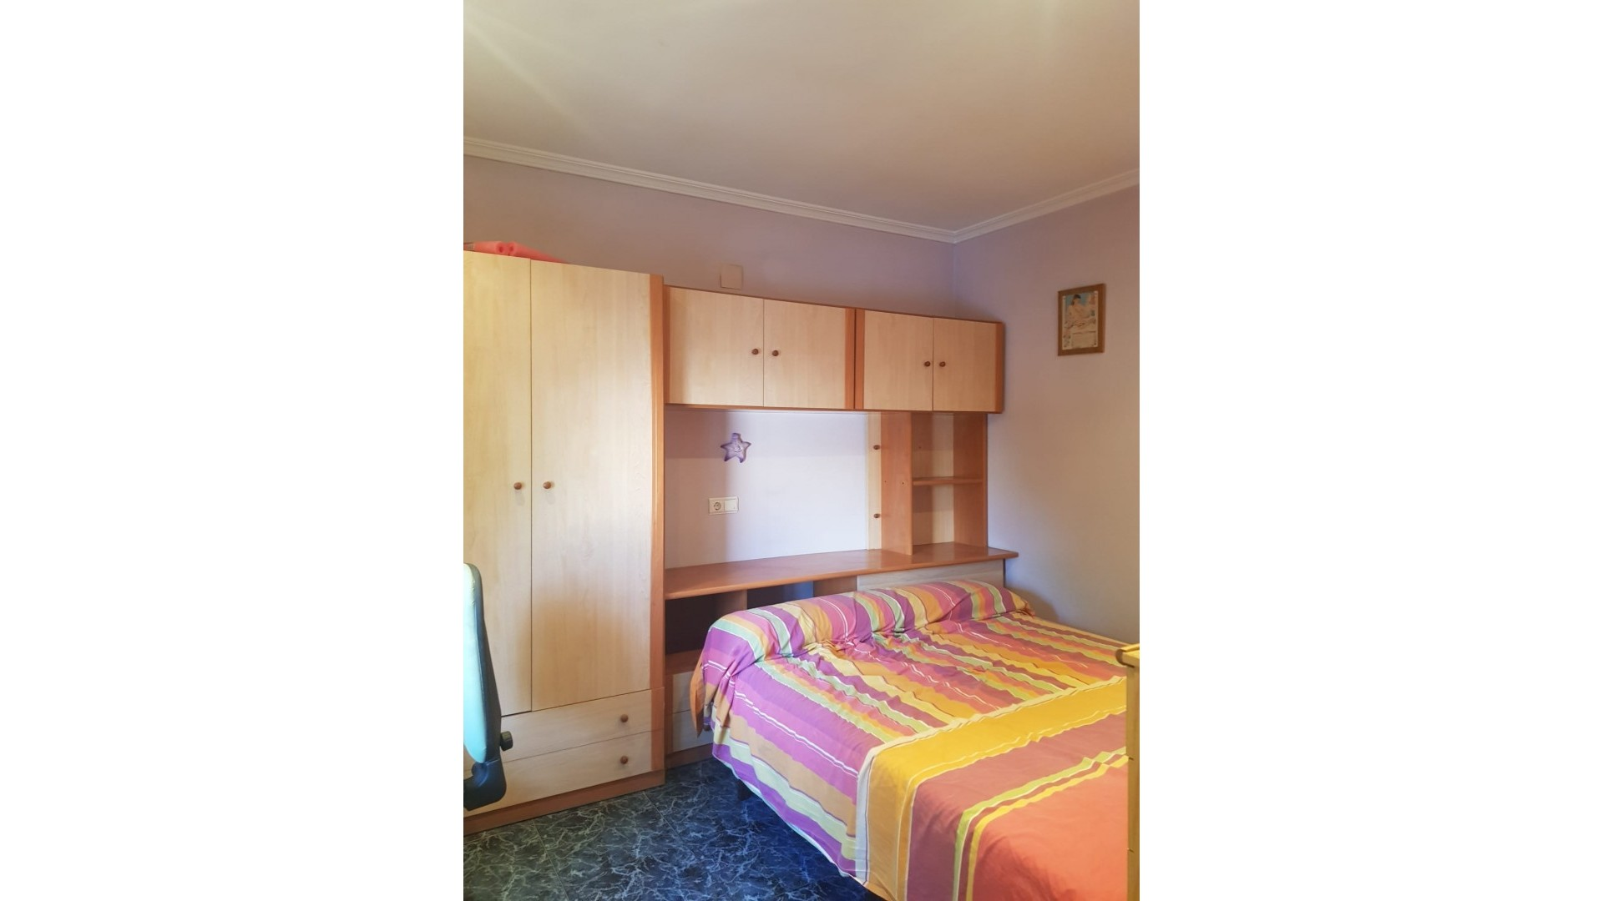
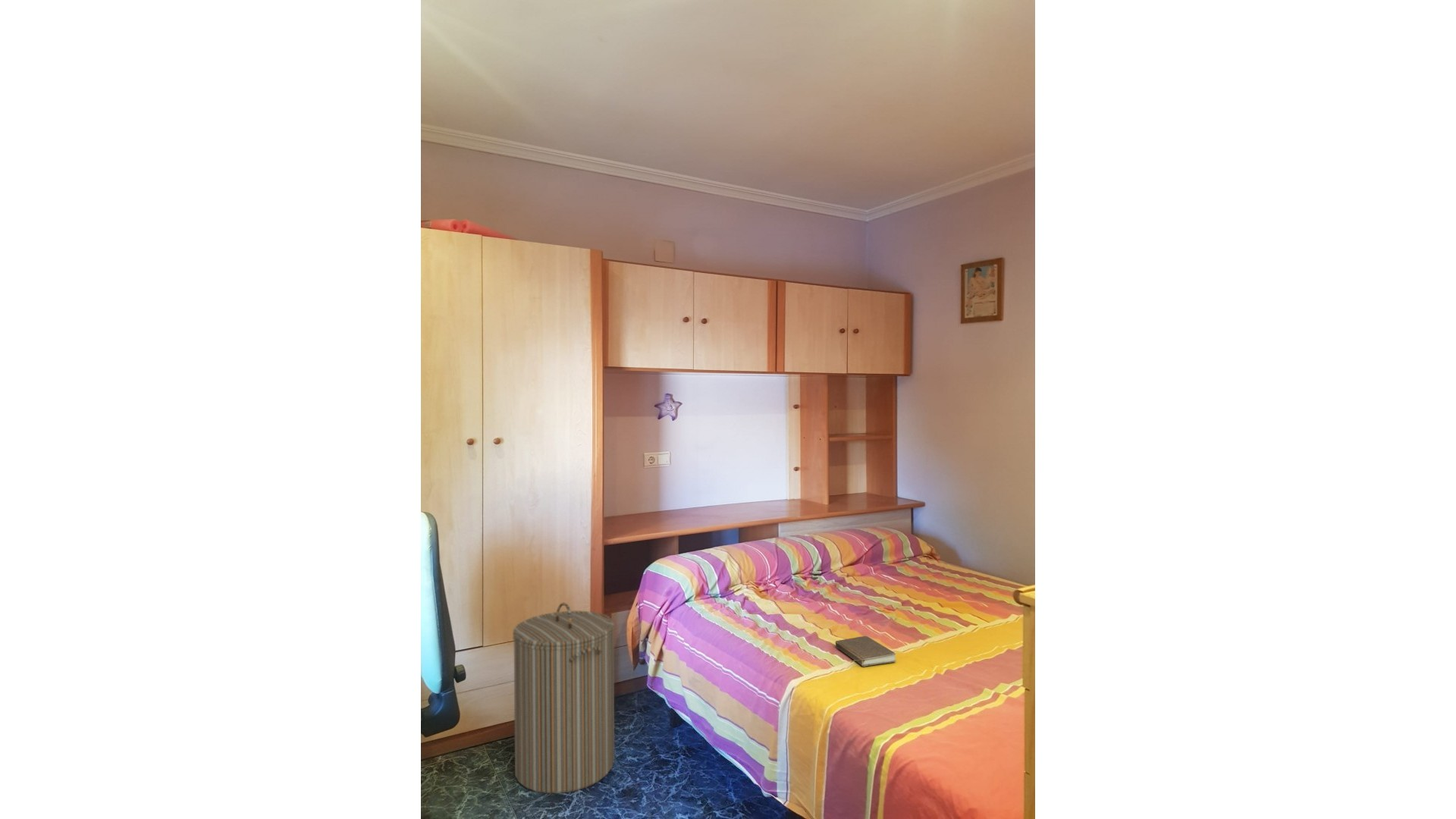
+ book [835,635,897,667]
+ laundry hamper [512,602,615,794]
